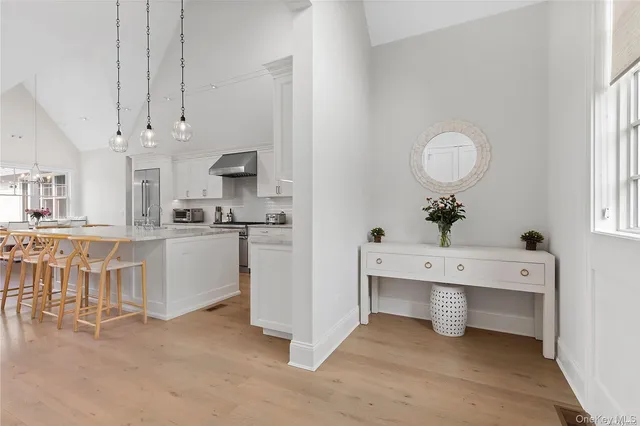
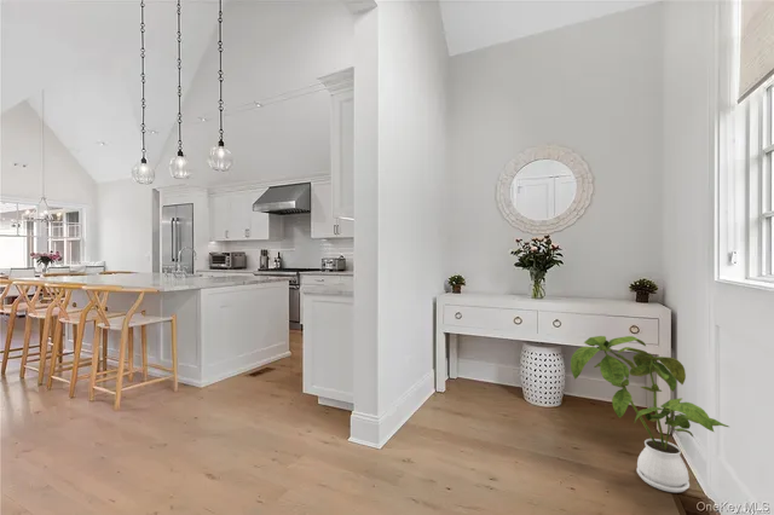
+ house plant [570,335,729,493]
